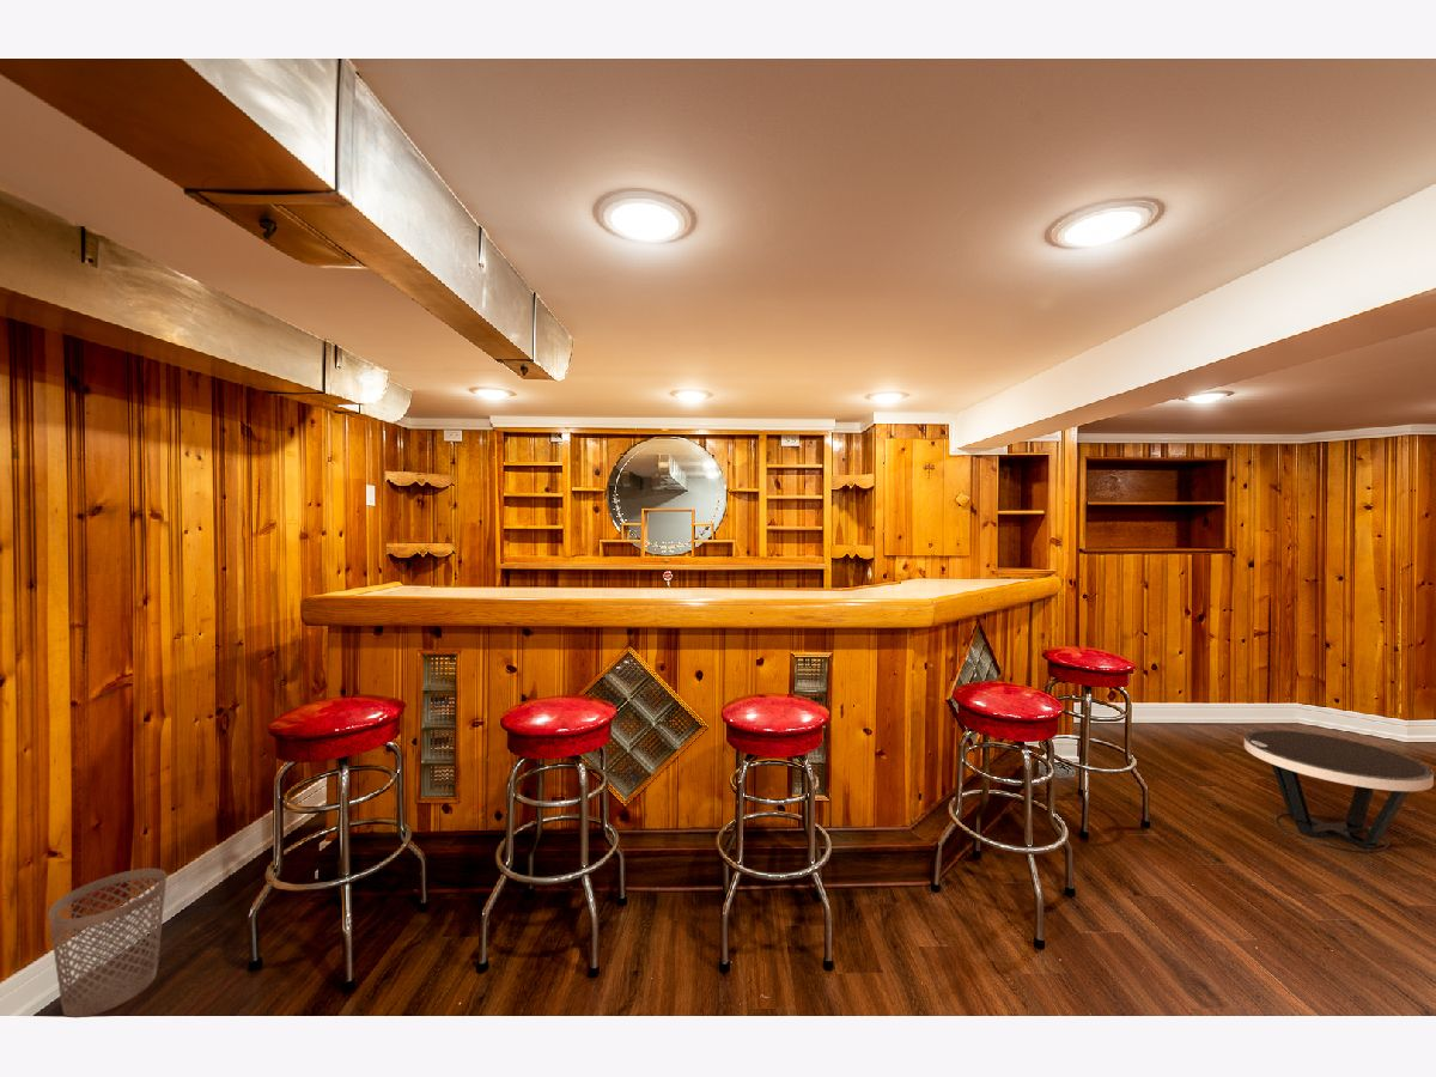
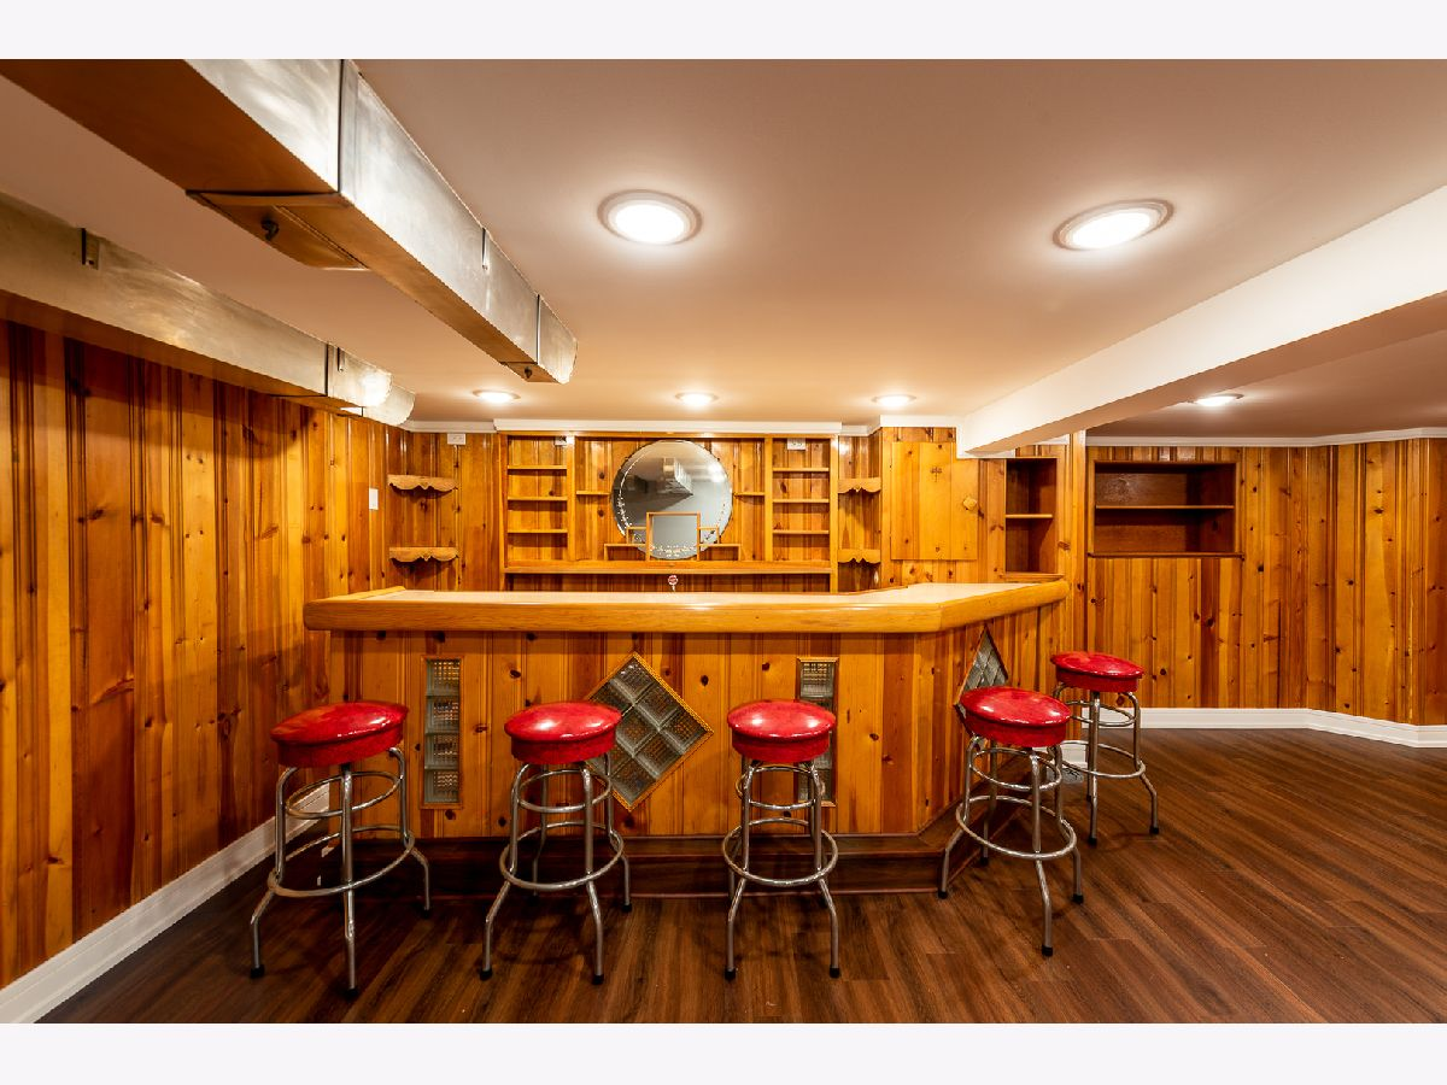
- wastebasket [47,868,168,1018]
- side table [1243,729,1435,854]
